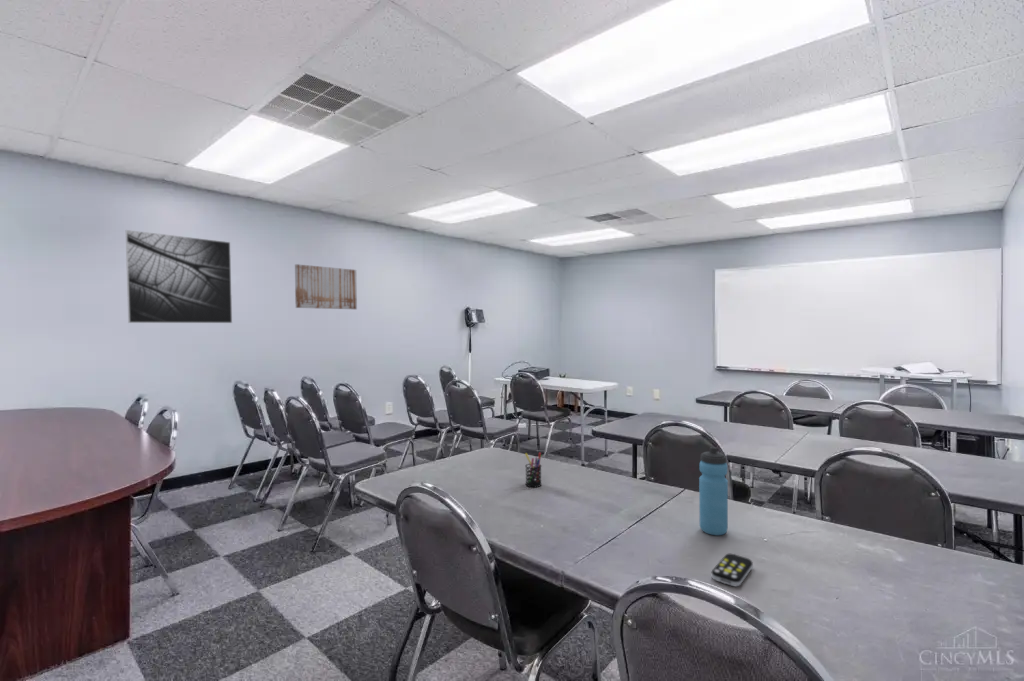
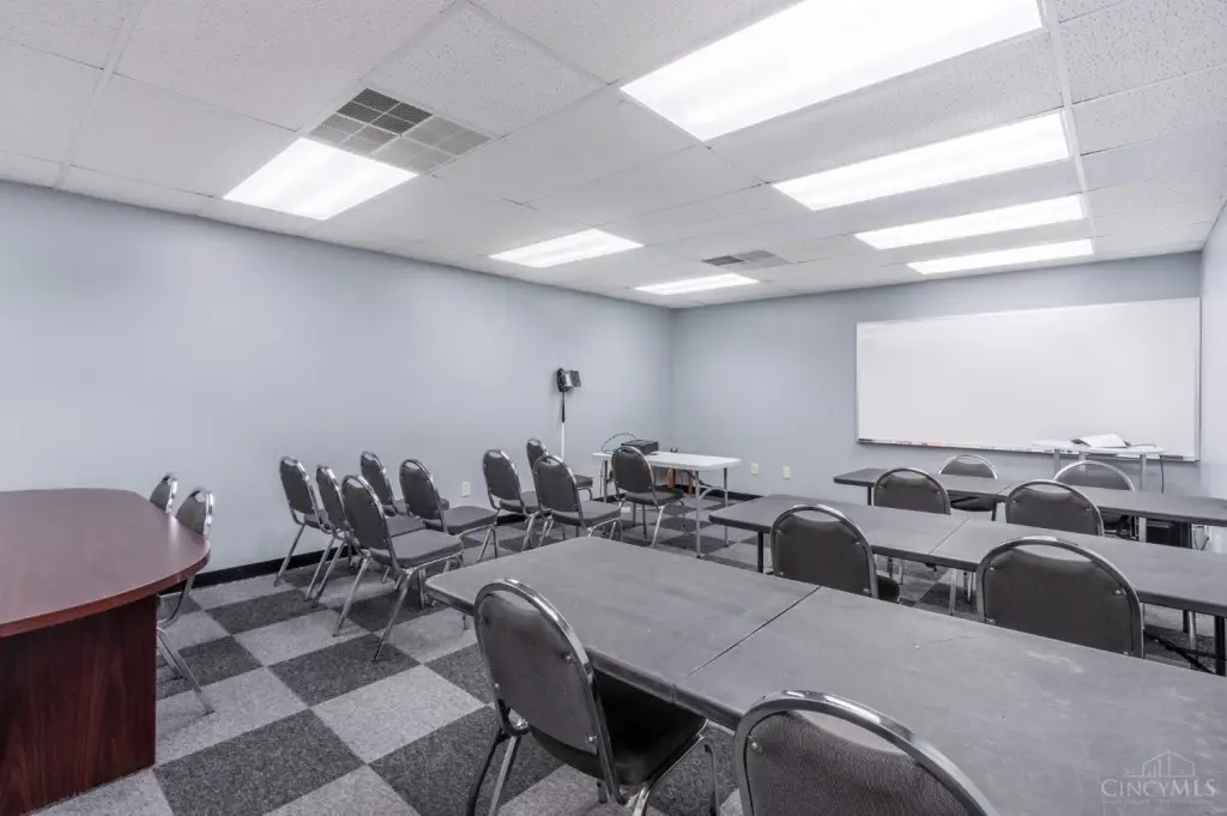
- water bottle [698,446,729,536]
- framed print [125,229,233,324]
- remote control [711,553,754,587]
- pen holder [524,452,543,488]
- wall art [294,263,358,310]
